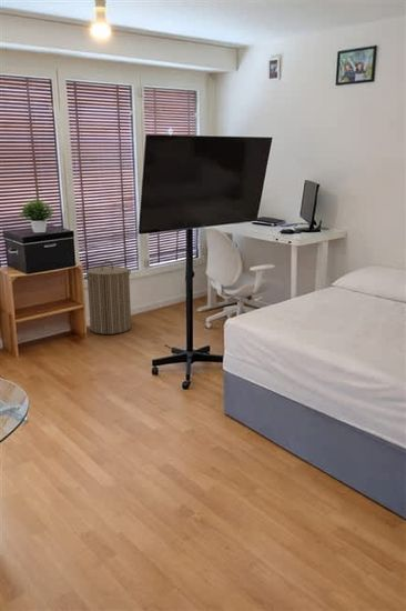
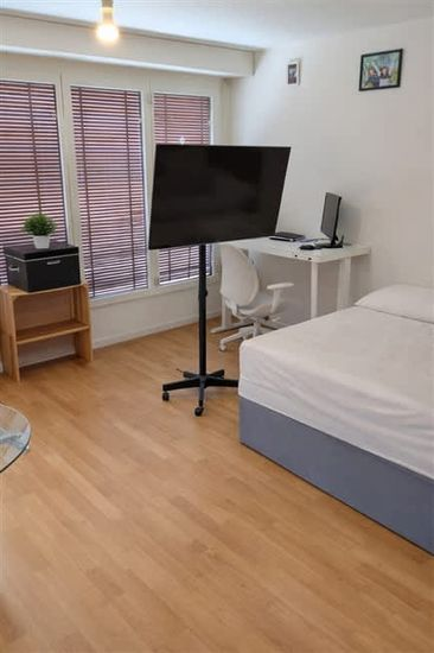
- laundry hamper [83,260,132,335]
